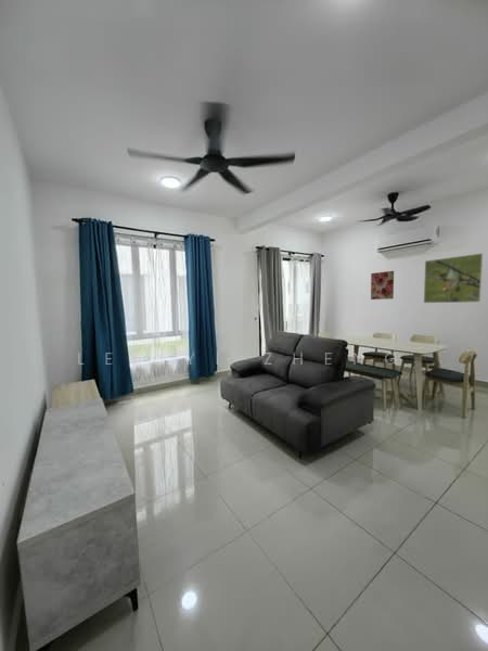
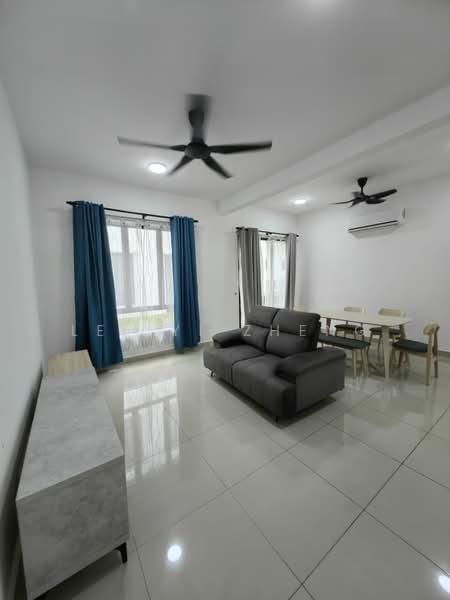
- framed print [423,252,484,304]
- wall art [370,270,395,301]
